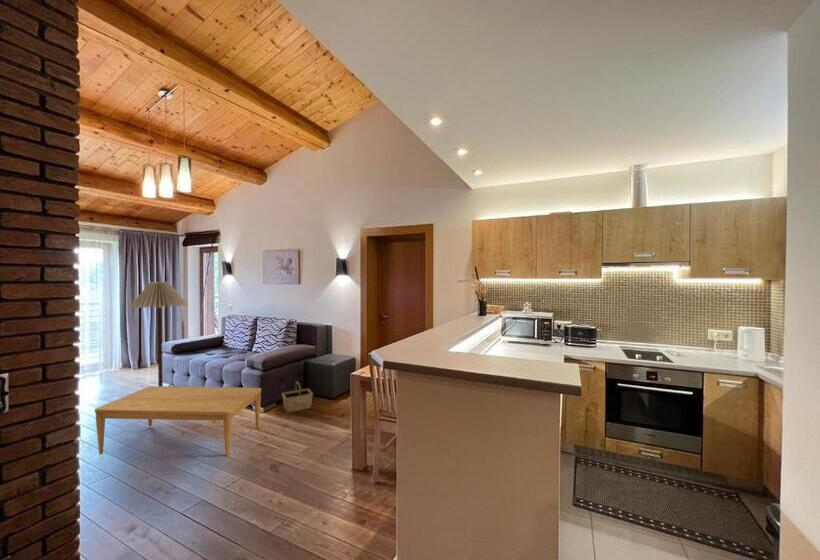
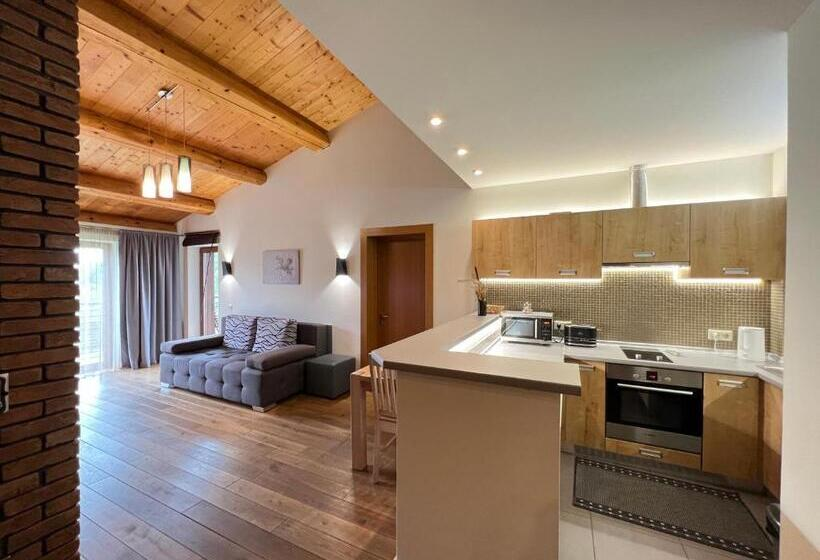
- floor lamp [128,281,189,387]
- basket [281,380,314,413]
- coffee table [94,385,262,457]
